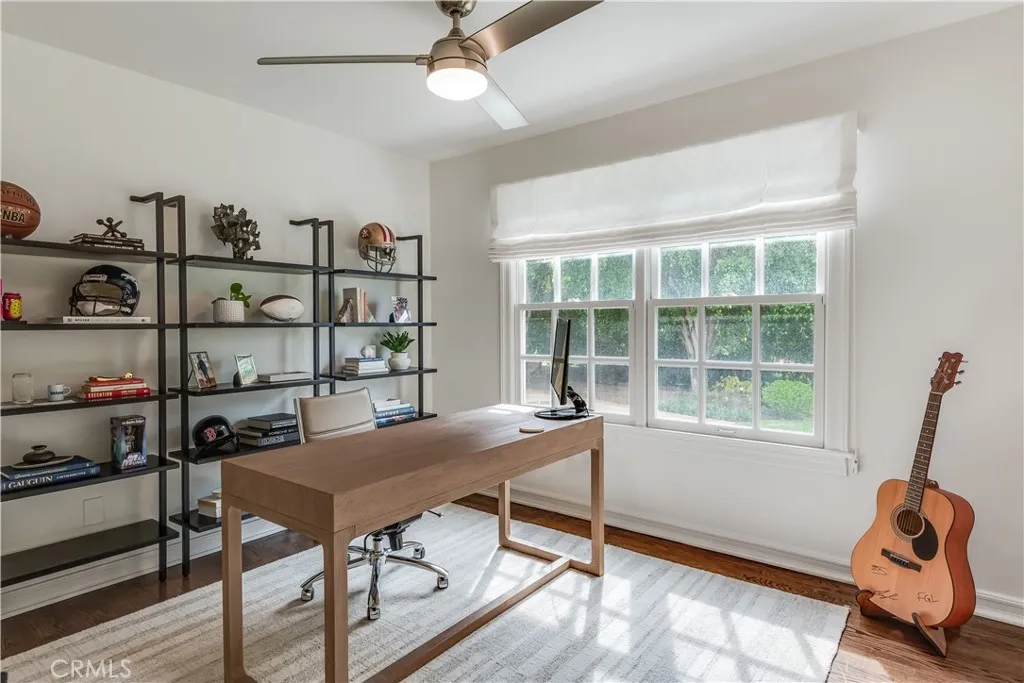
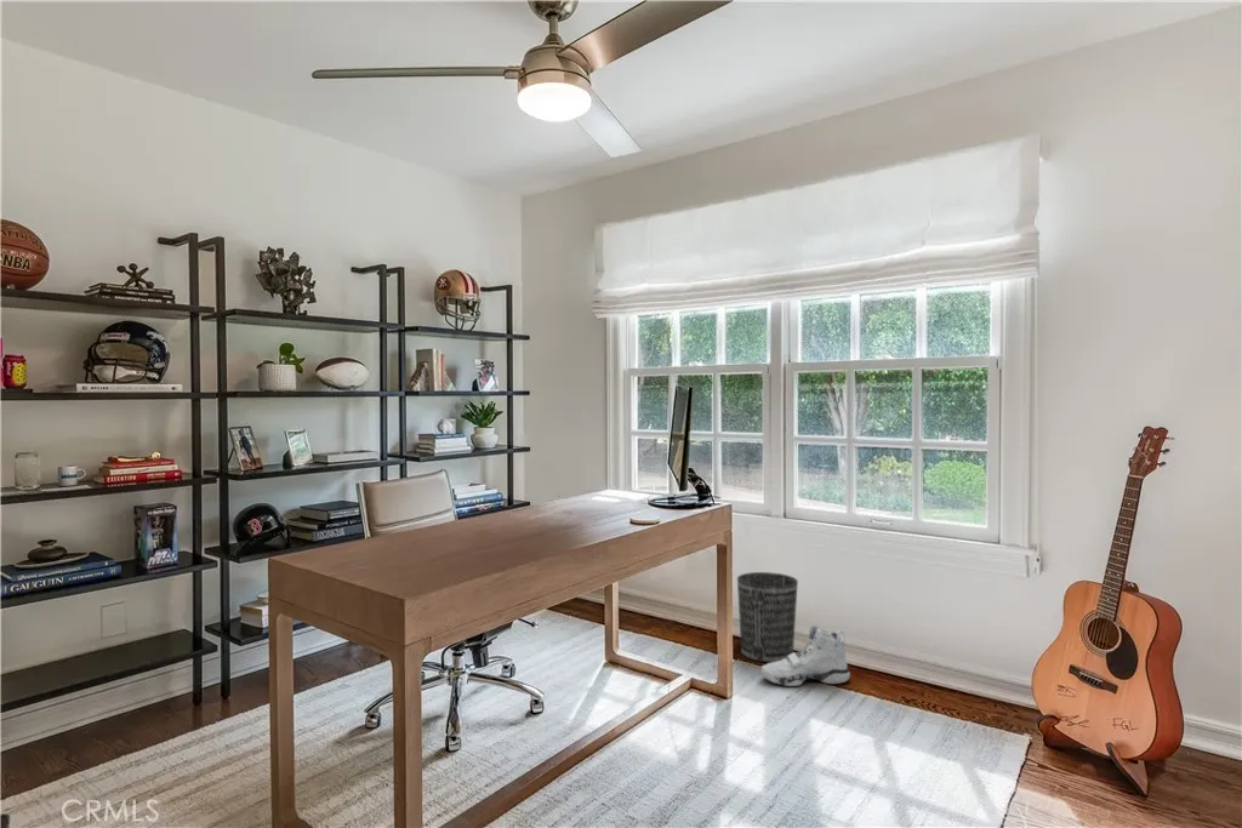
+ wastebasket [736,571,799,664]
+ sneaker [760,624,851,687]
